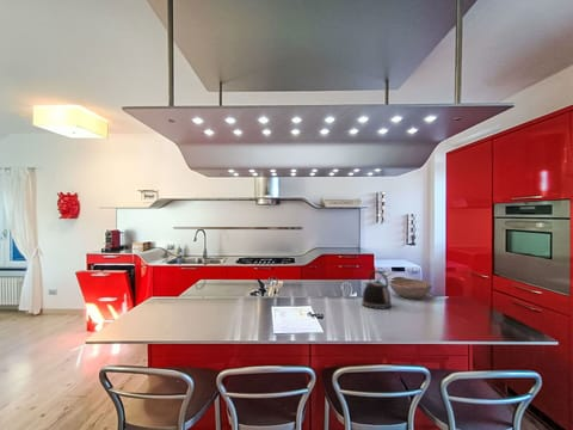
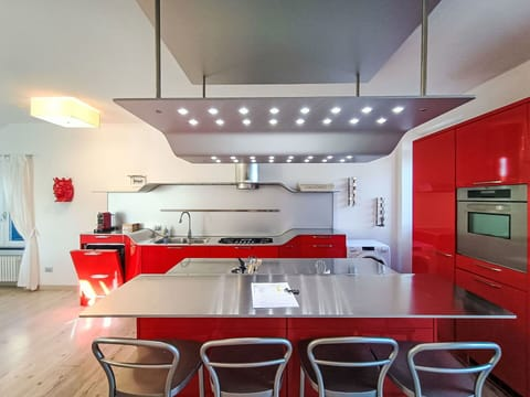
- bowl [388,277,433,300]
- kettle [361,269,393,311]
